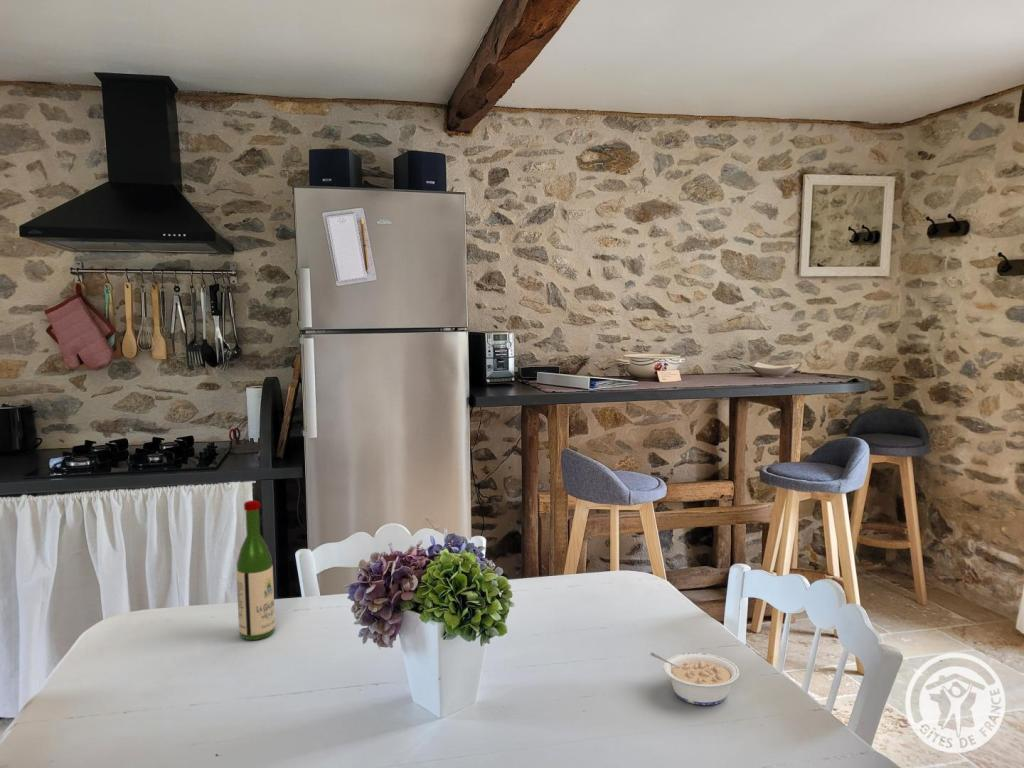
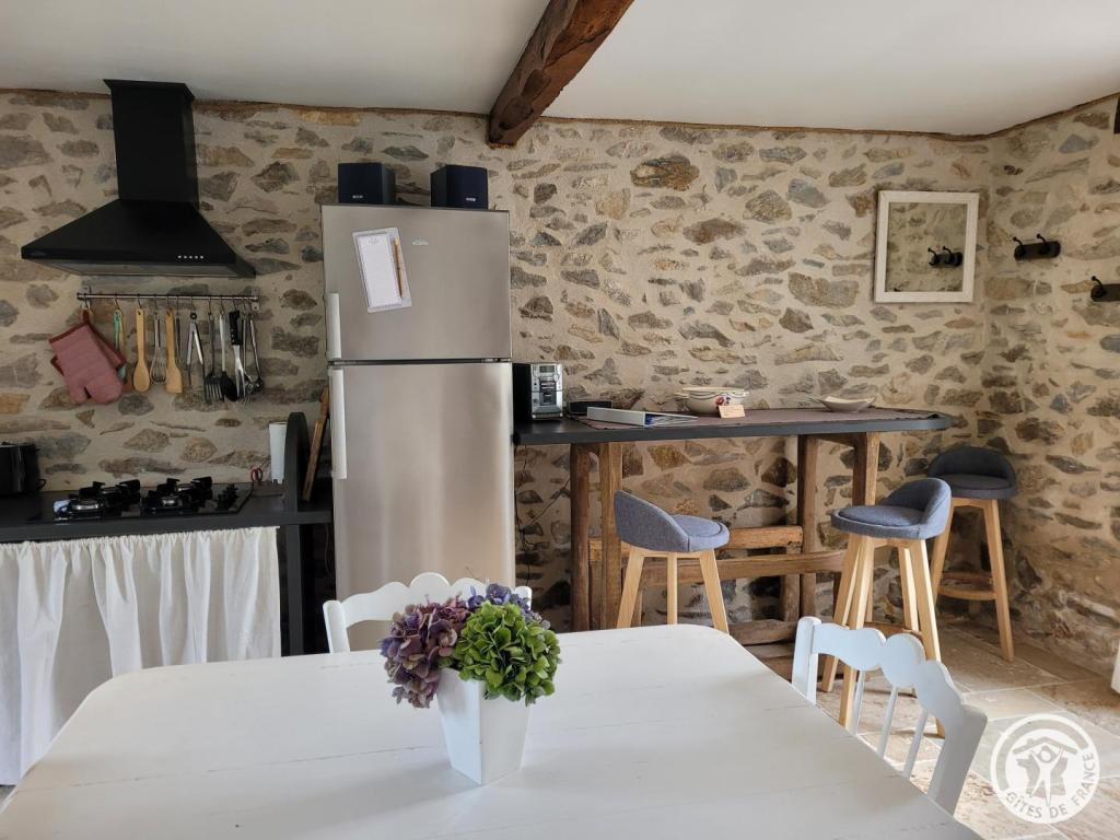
- wine bottle [235,499,276,641]
- legume [649,651,740,706]
